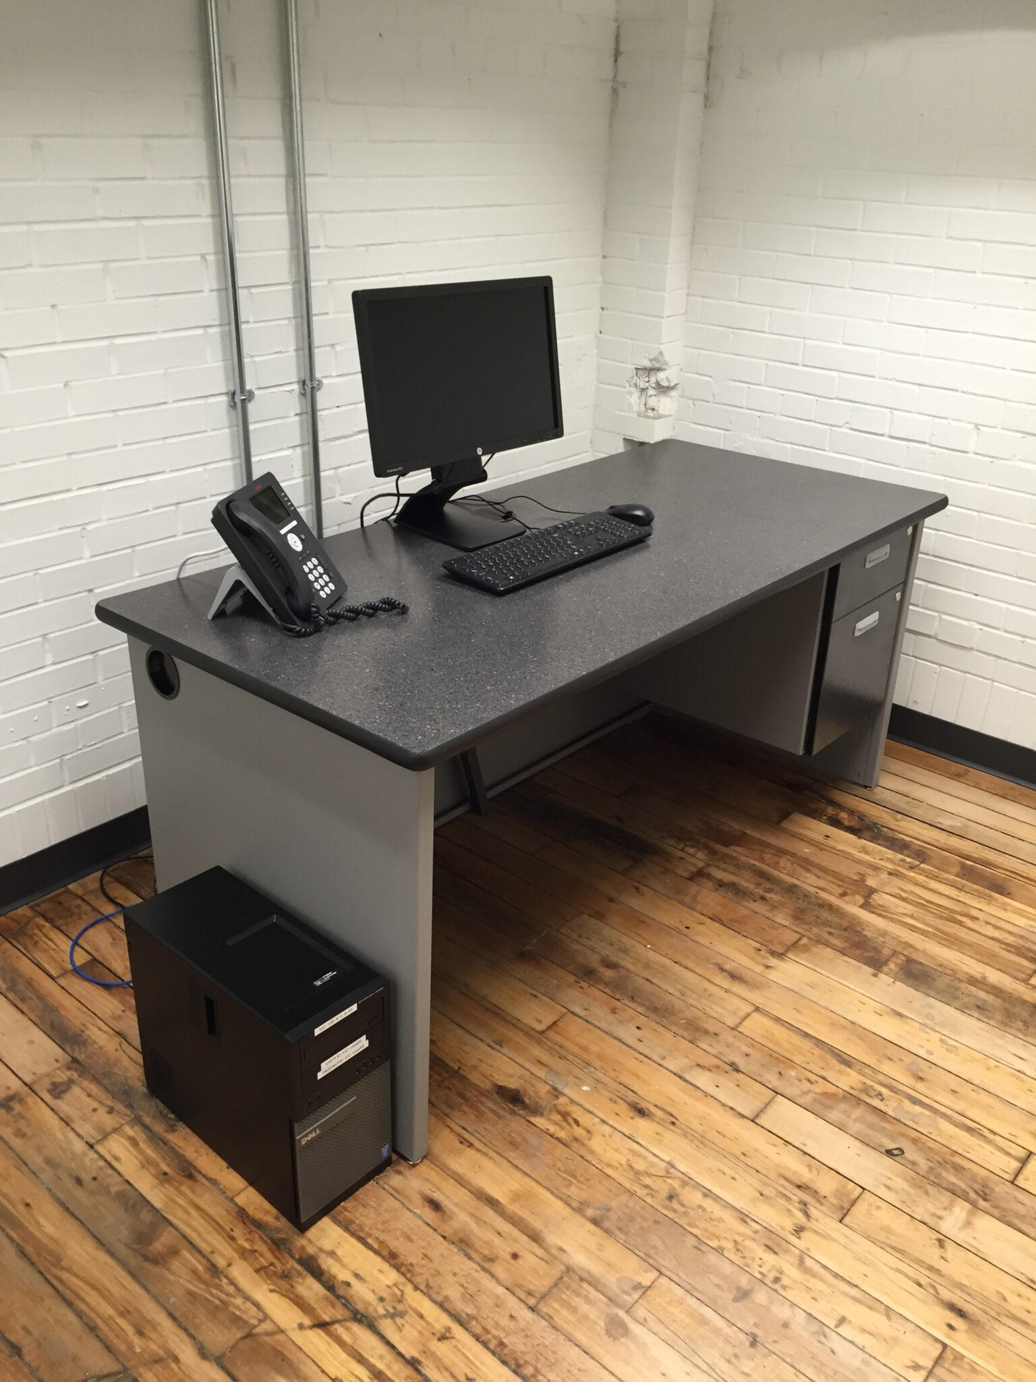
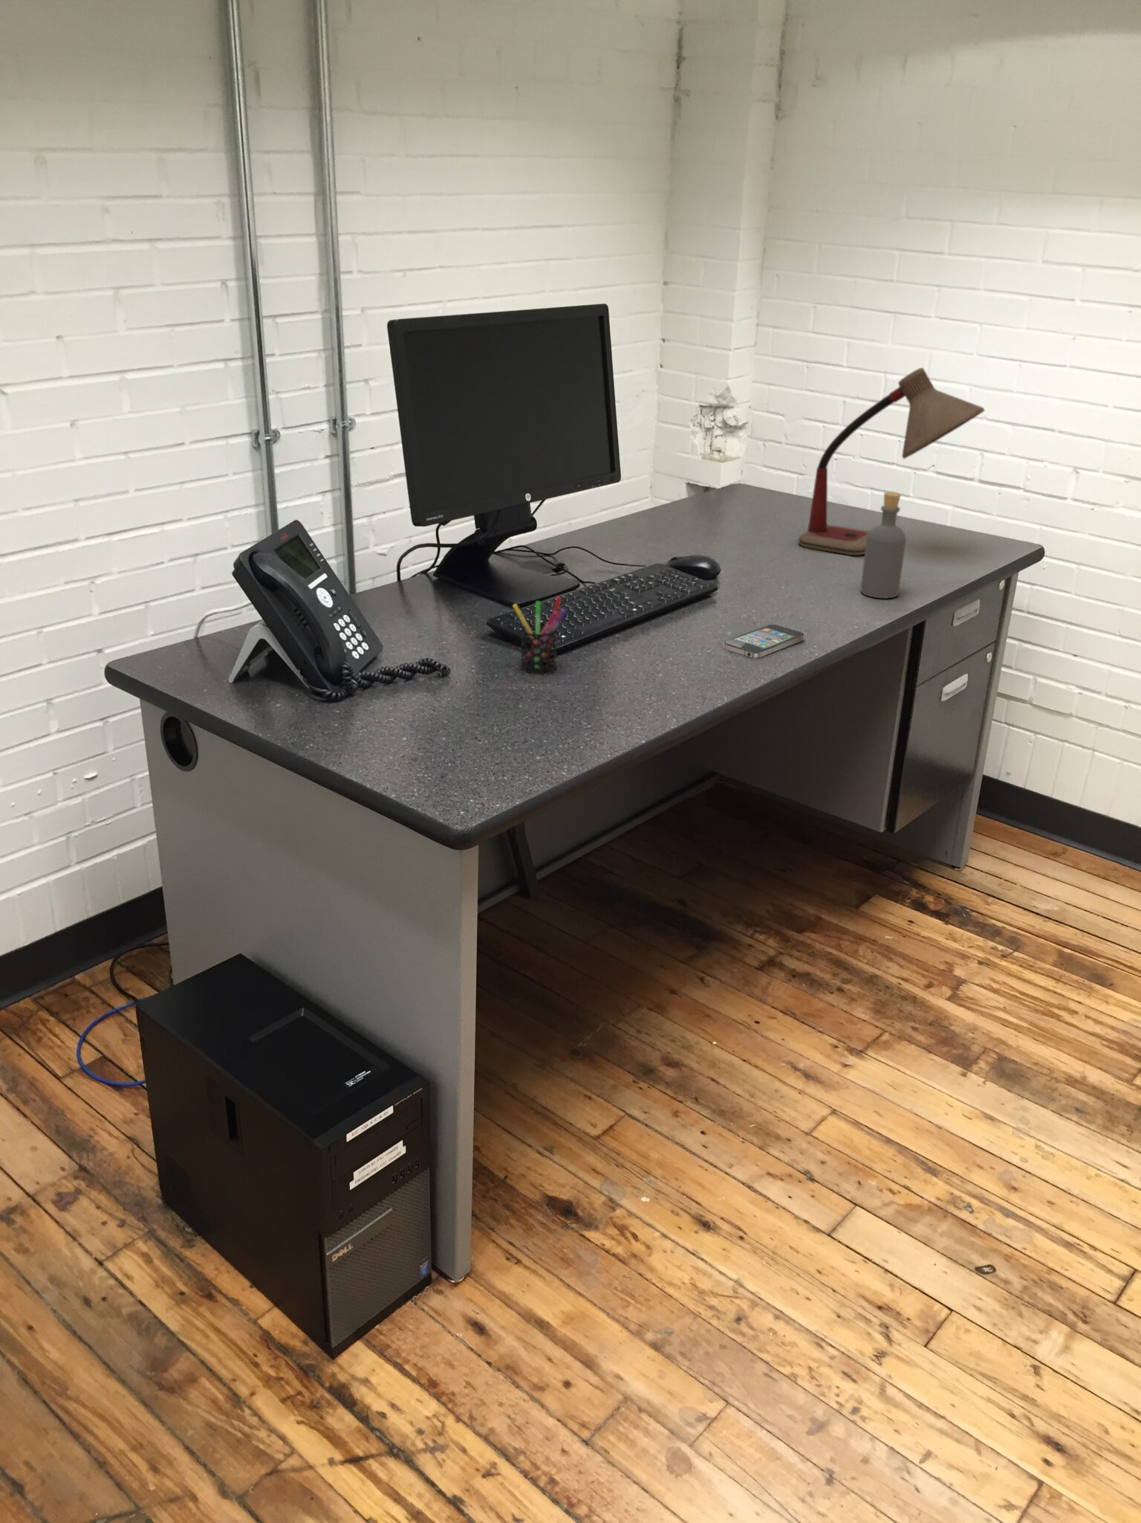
+ smartphone [723,624,805,658]
+ desk lamp [798,367,985,556]
+ bottle [861,490,907,600]
+ pen holder [512,596,568,675]
